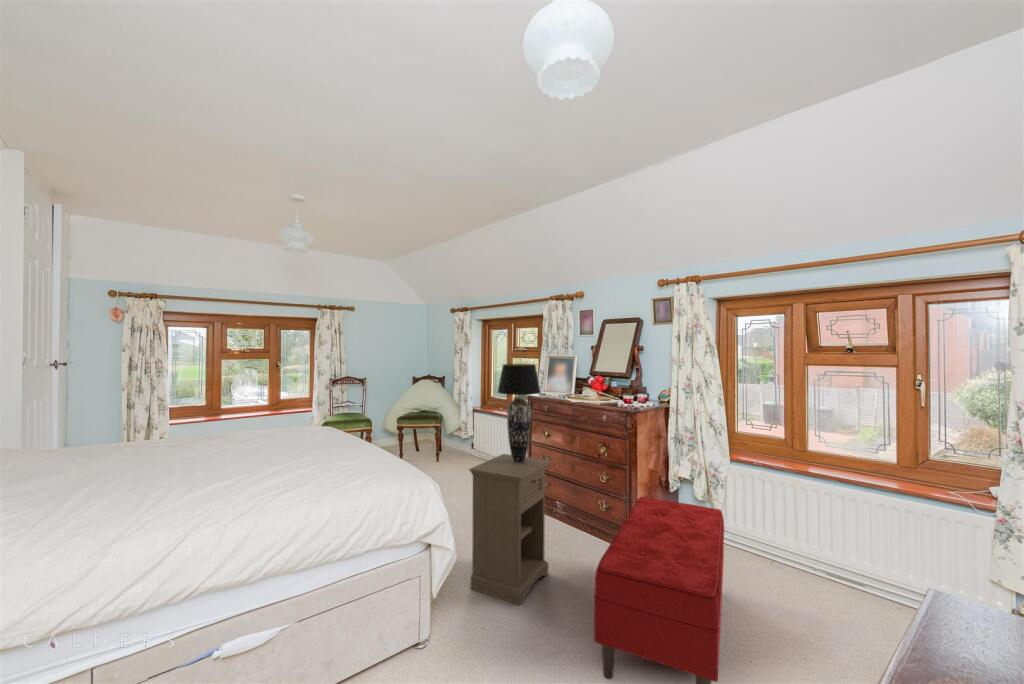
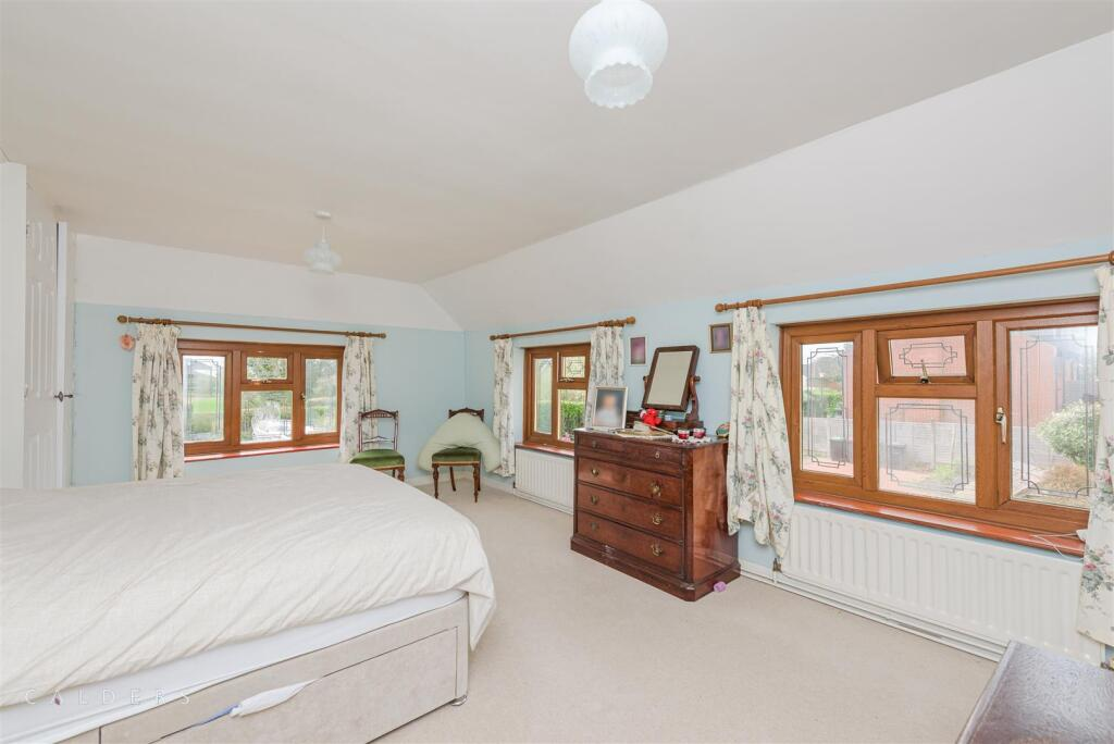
- table lamp [496,363,542,463]
- nightstand [468,453,552,606]
- bench [593,496,725,684]
